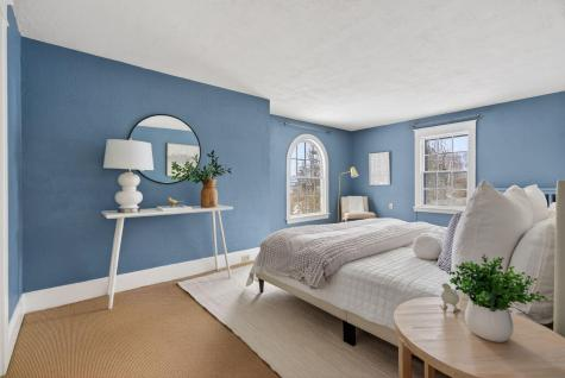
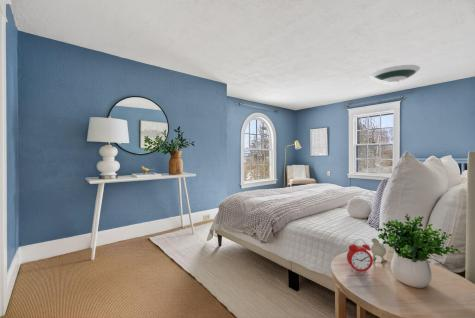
+ alarm clock [346,238,374,274]
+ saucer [369,64,421,85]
